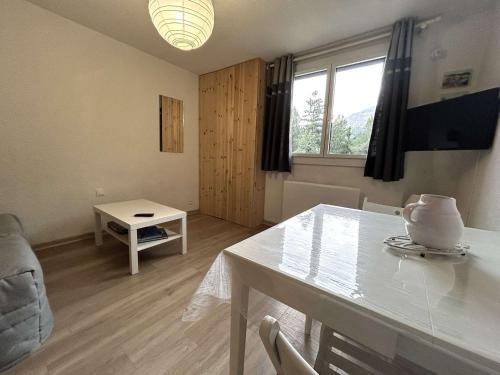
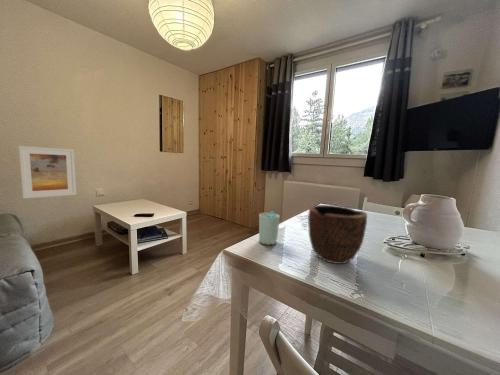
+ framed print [18,145,77,199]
+ bowl [307,204,368,265]
+ cup [258,210,281,246]
